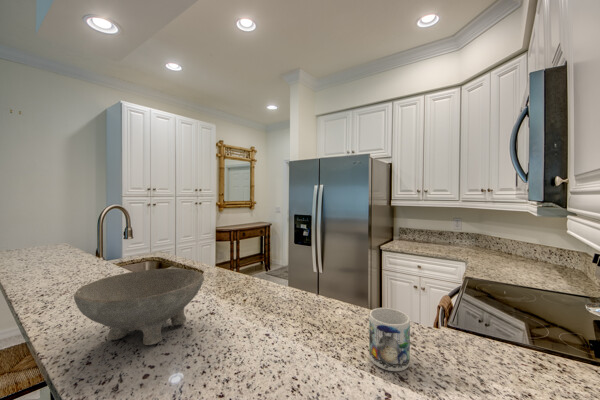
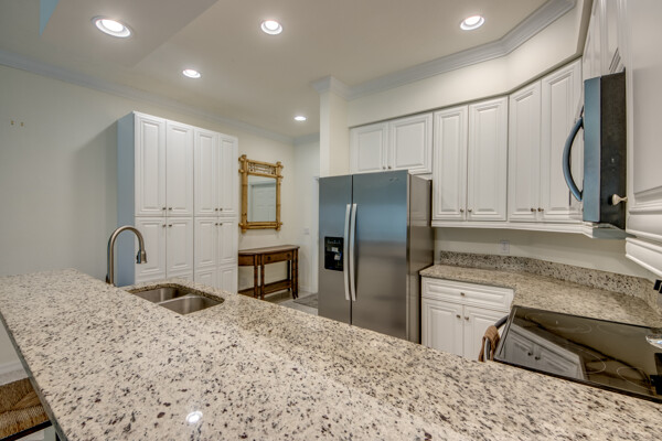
- bowl [73,268,205,346]
- mug [368,307,411,372]
